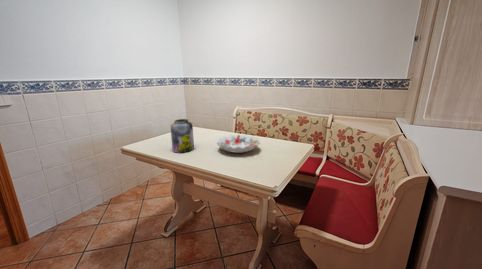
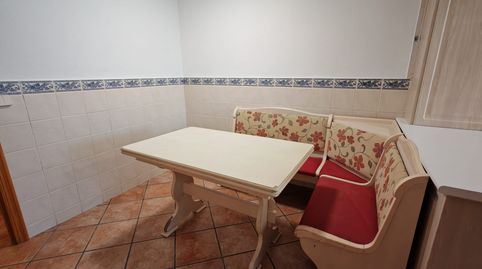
- decorative bowl [216,134,261,154]
- jar [170,118,195,154]
